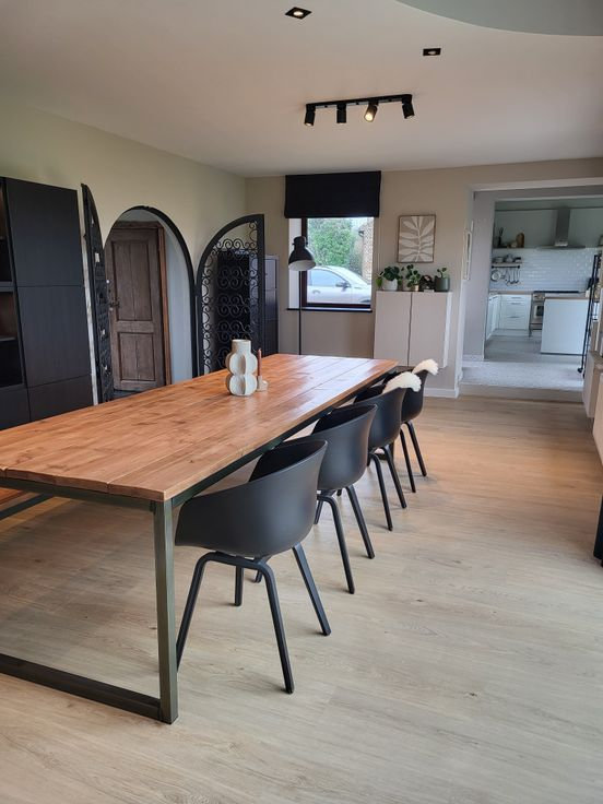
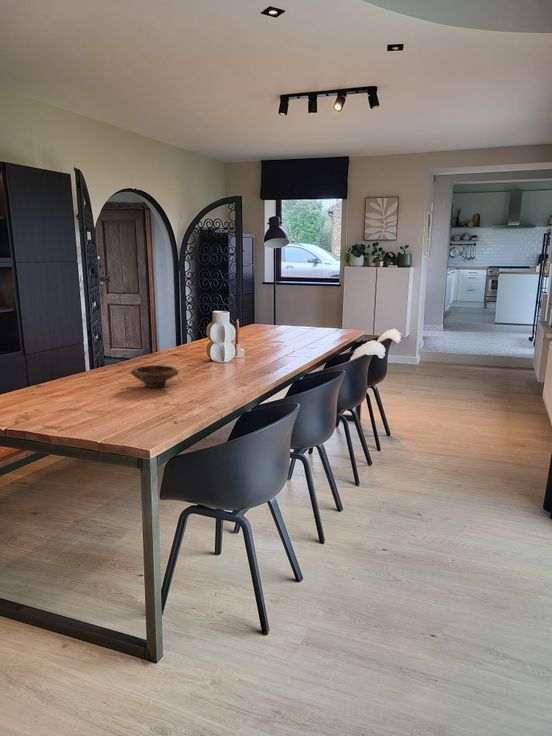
+ bowl [129,364,180,389]
